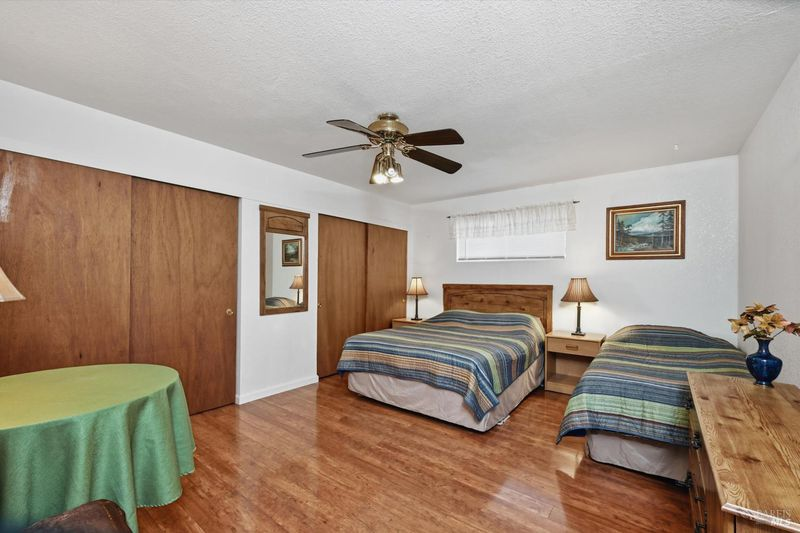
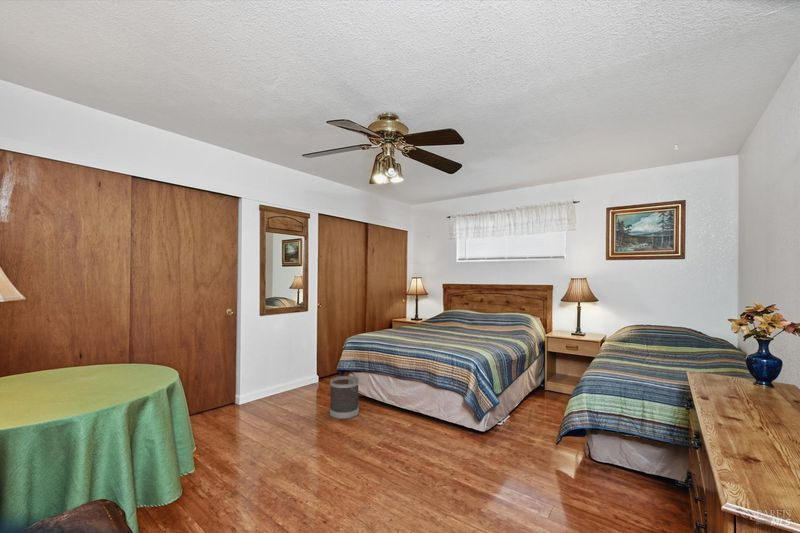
+ wastebasket [329,375,360,420]
